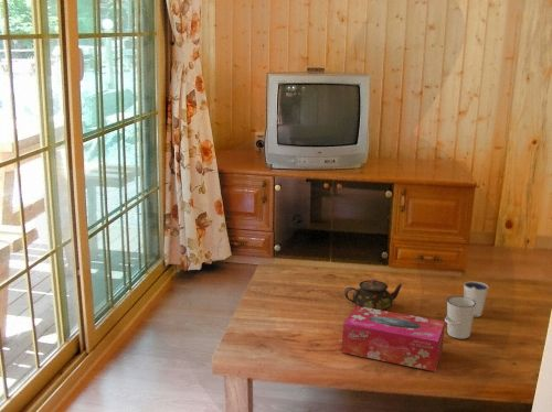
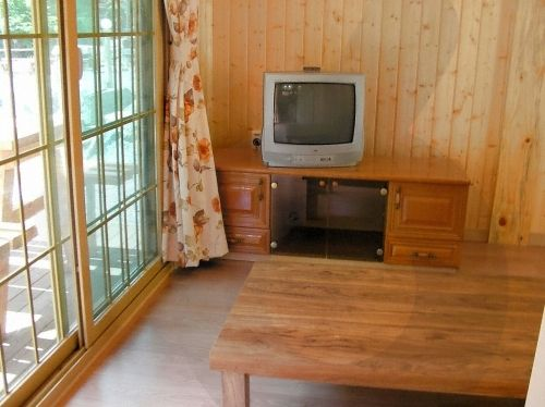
- cup [444,295,476,340]
- dixie cup [463,281,490,318]
- tissue box [341,305,446,372]
- teapot [343,278,404,311]
